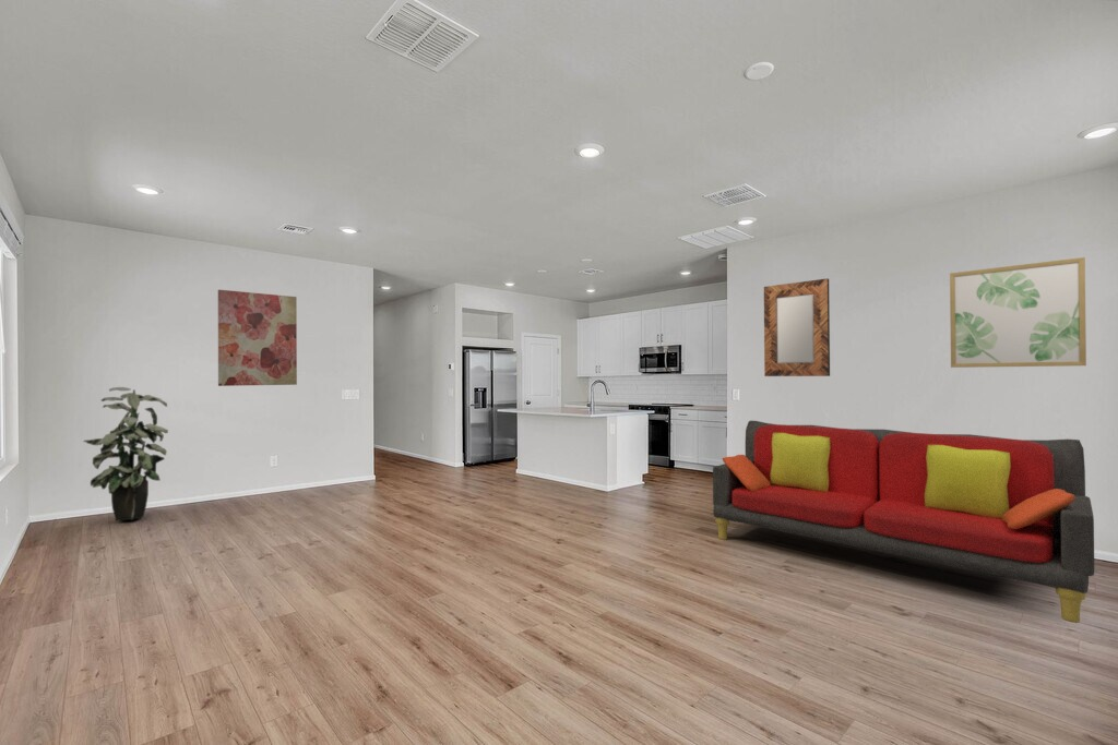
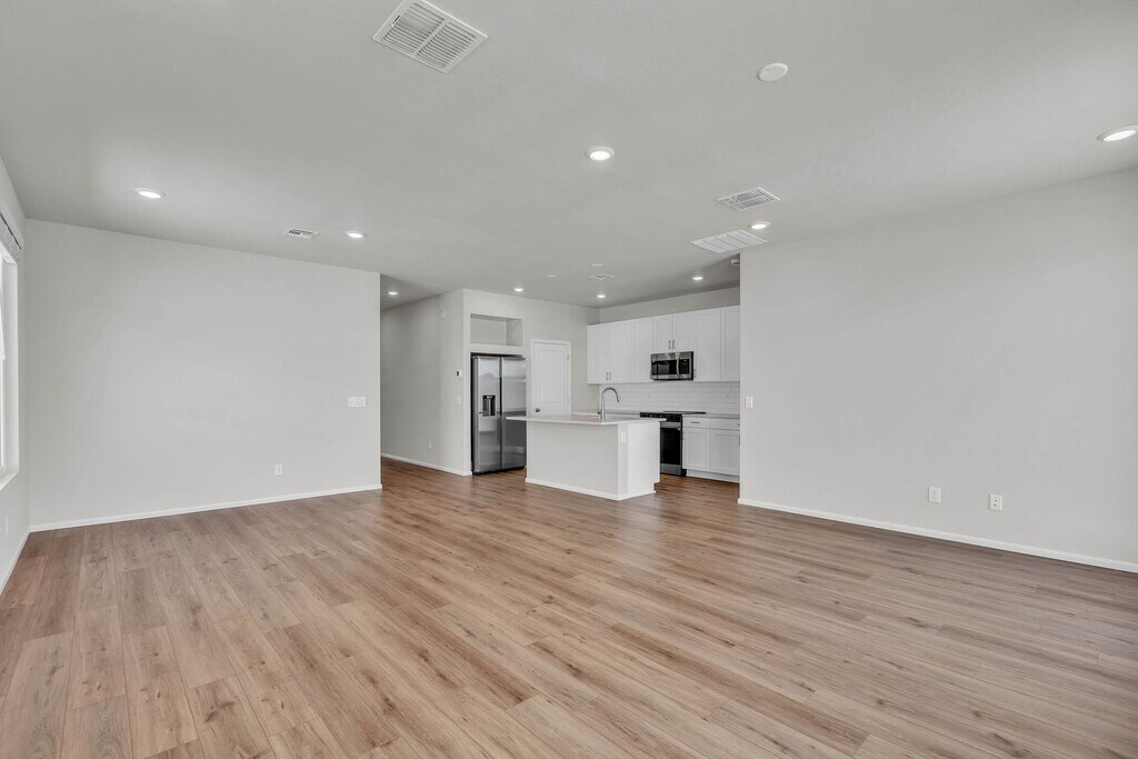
- wall art [217,289,298,387]
- sofa [712,420,1095,624]
- wall art [949,256,1087,369]
- home mirror [763,277,831,377]
- indoor plant [82,386,169,522]
